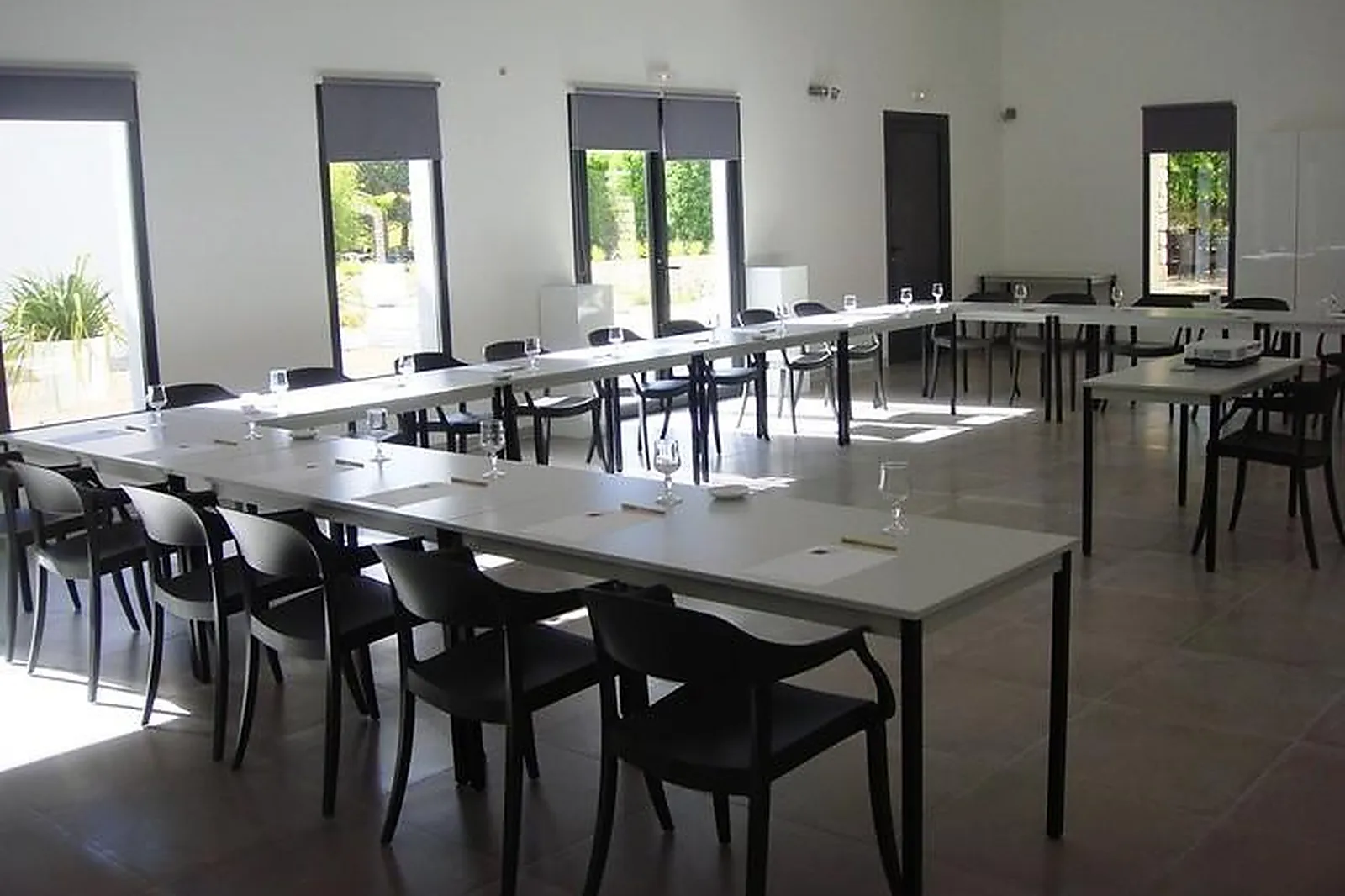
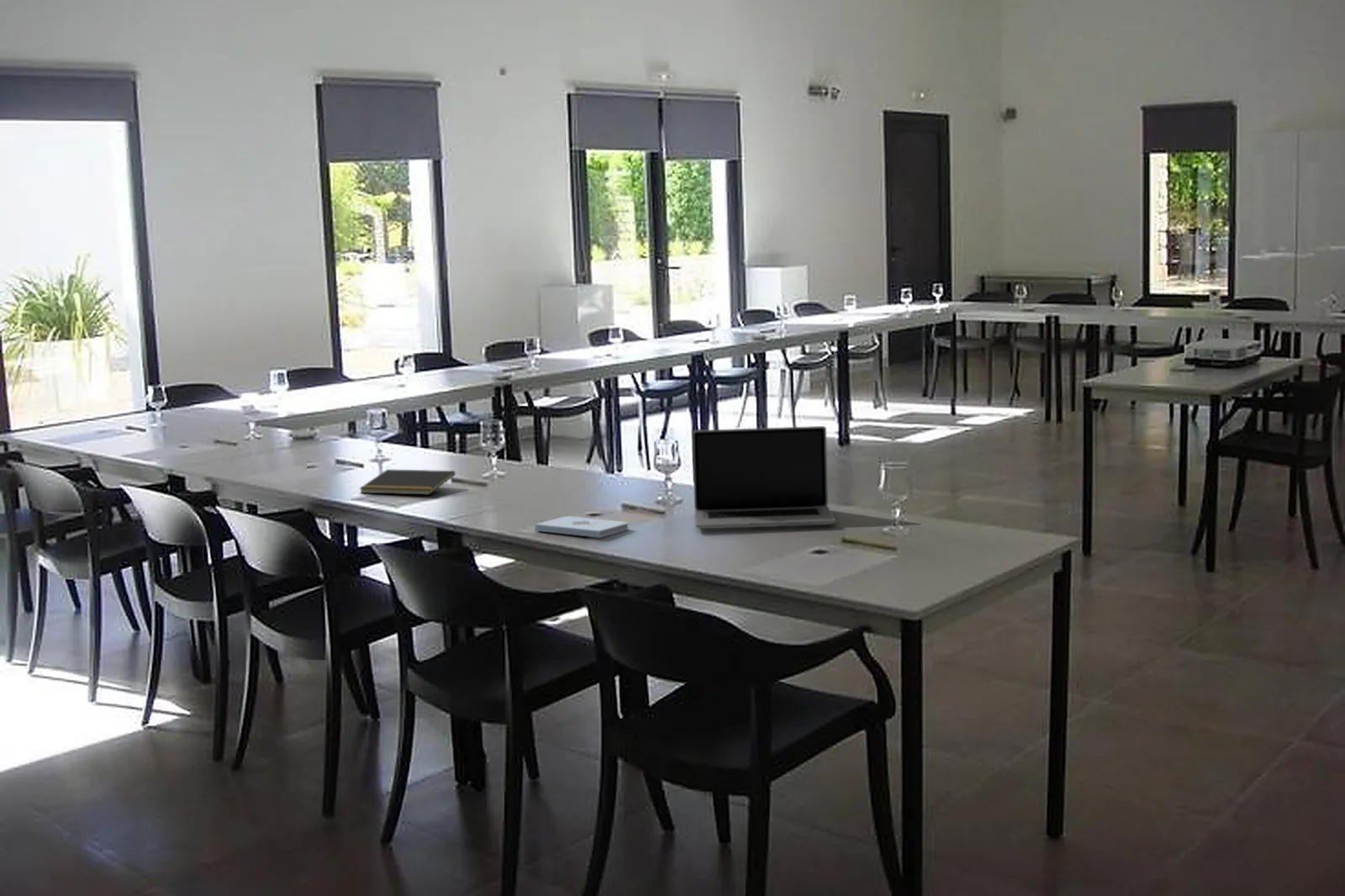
+ notepad [358,468,456,496]
+ notepad [534,515,630,539]
+ laptop [691,425,836,530]
